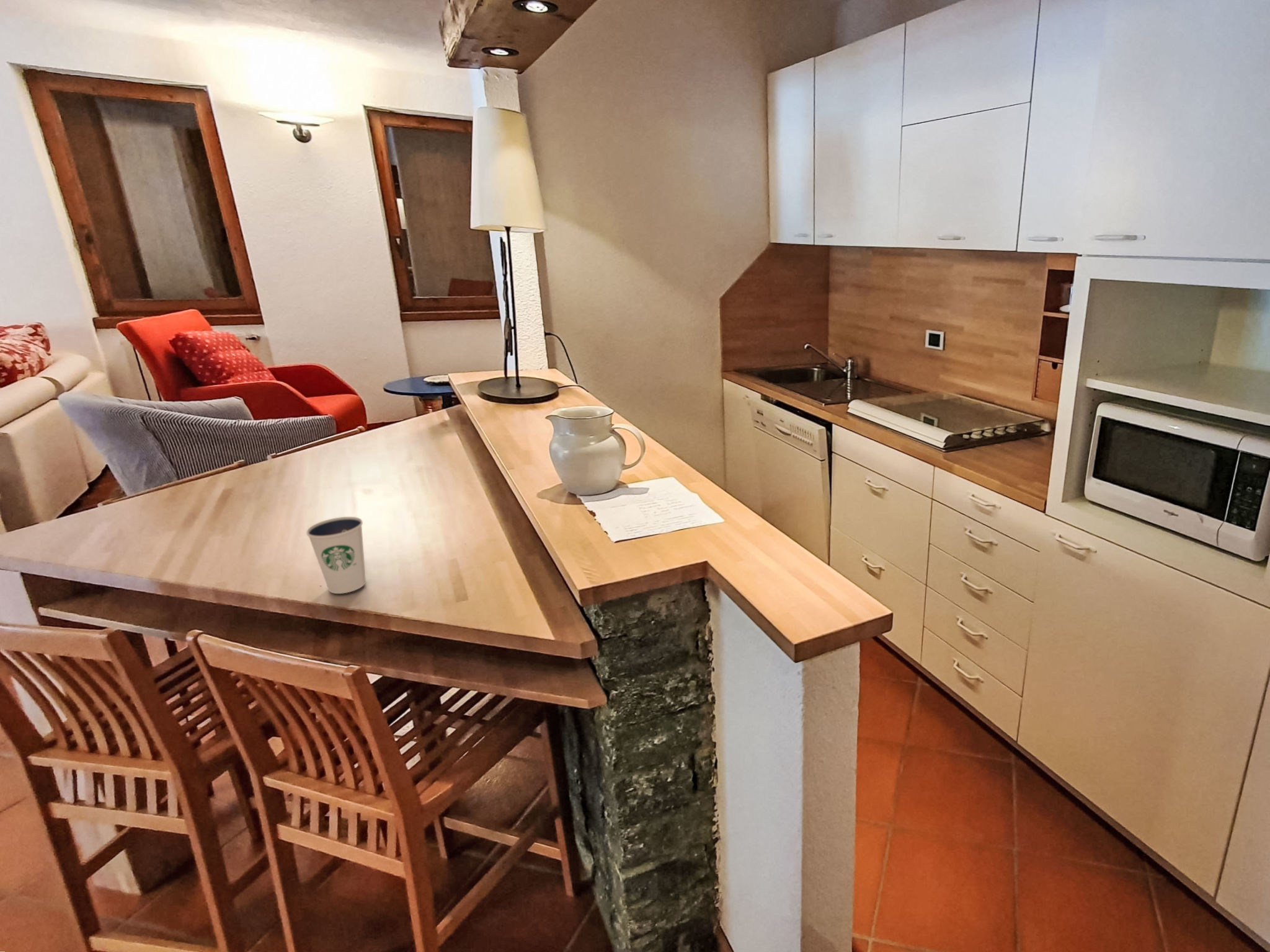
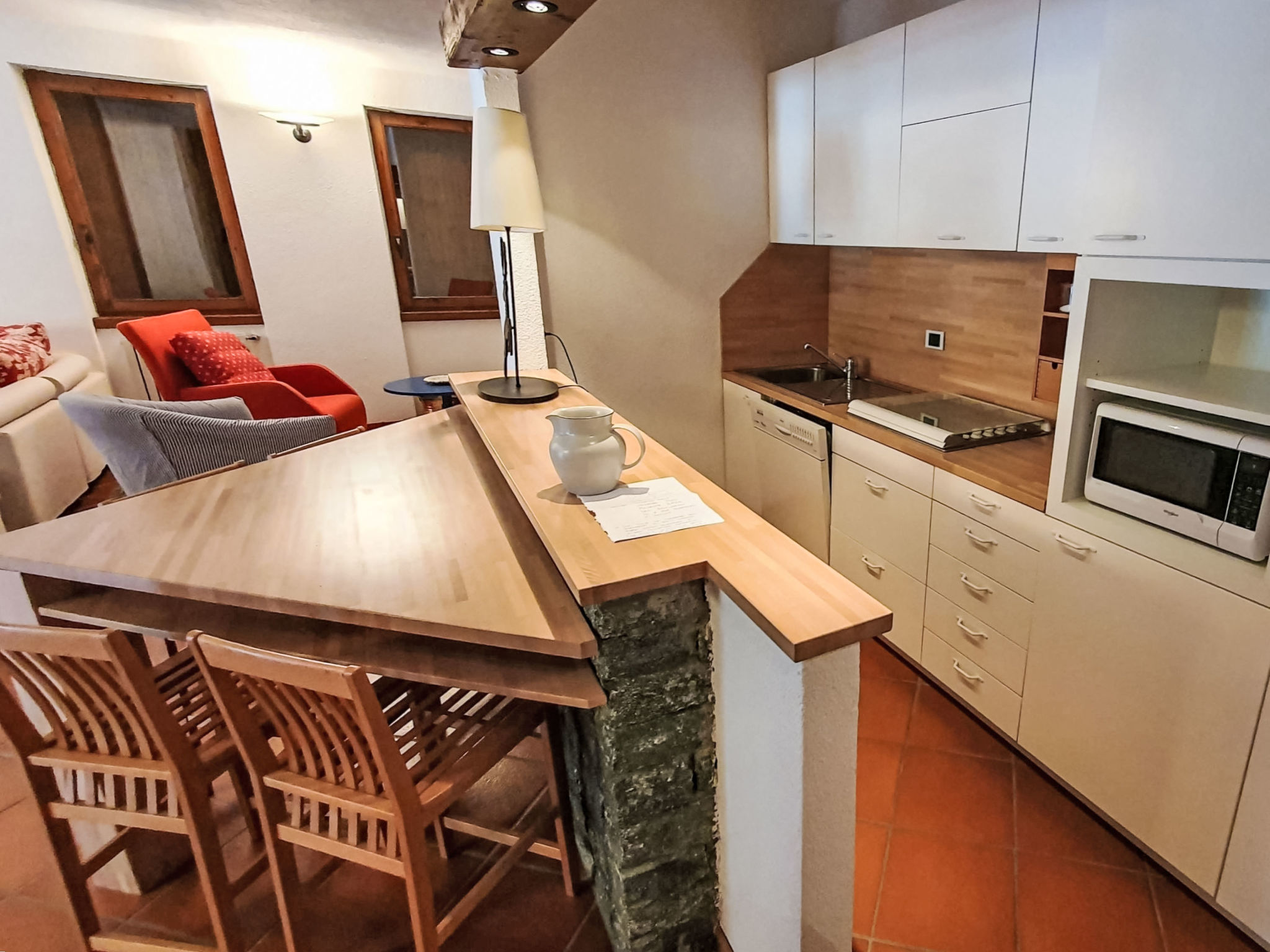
- dixie cup [306,516,366,594]
